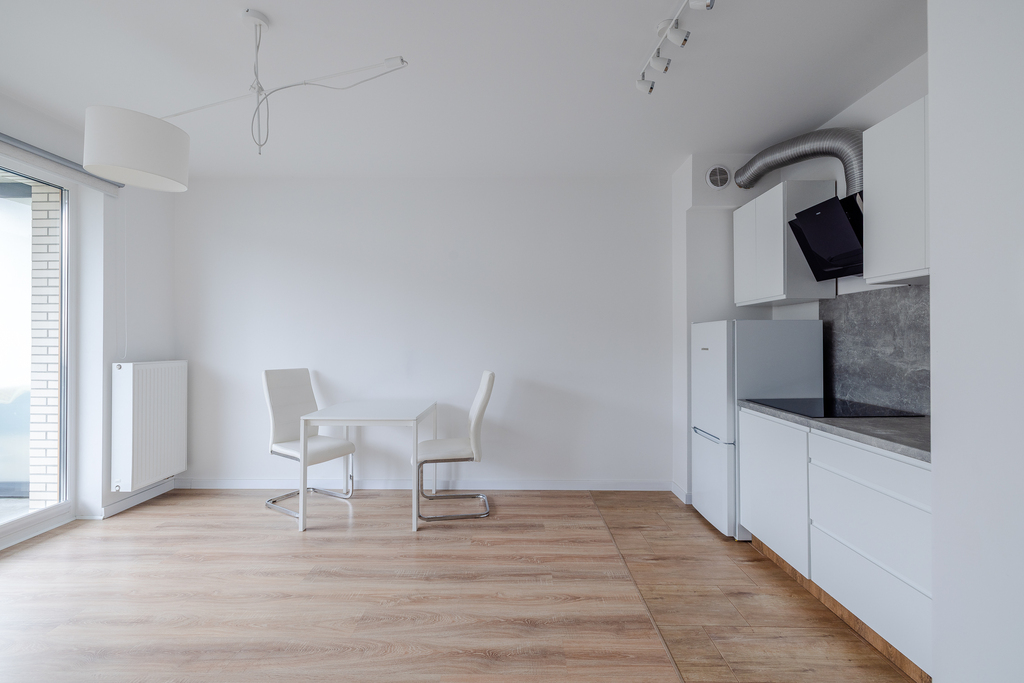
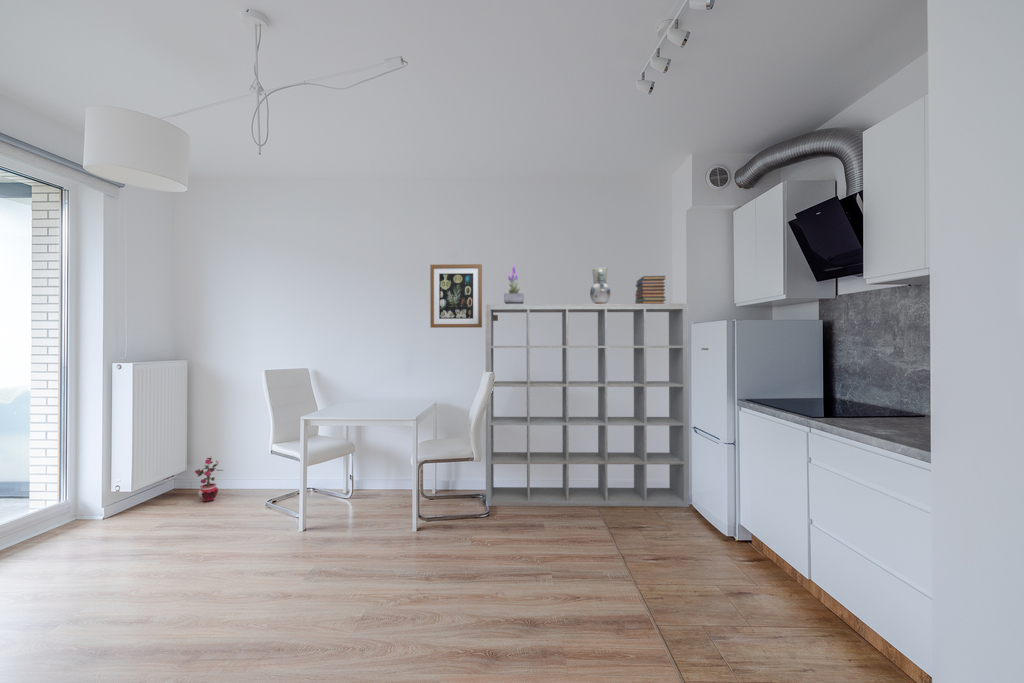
+ potted plant [194,455,223,503]
+ book stack [634,275,667,304]
+ wall art [429,263,483,329]
+ shelving unit [485,303,690,508]
+ potted plant [503,262,525,304]
+ vase [589,267,611,304]
